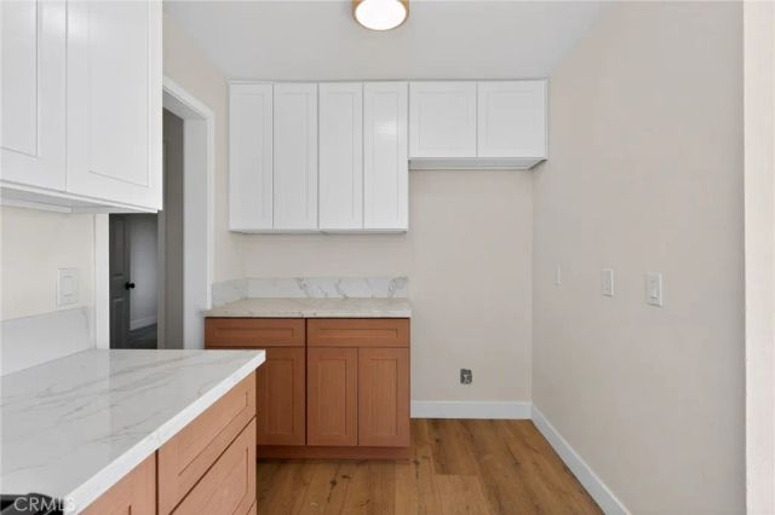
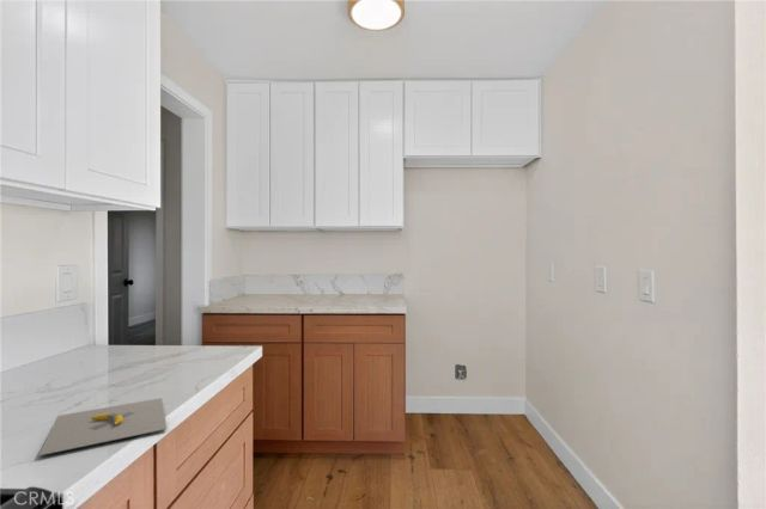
+ banana [38,397,168,456]
